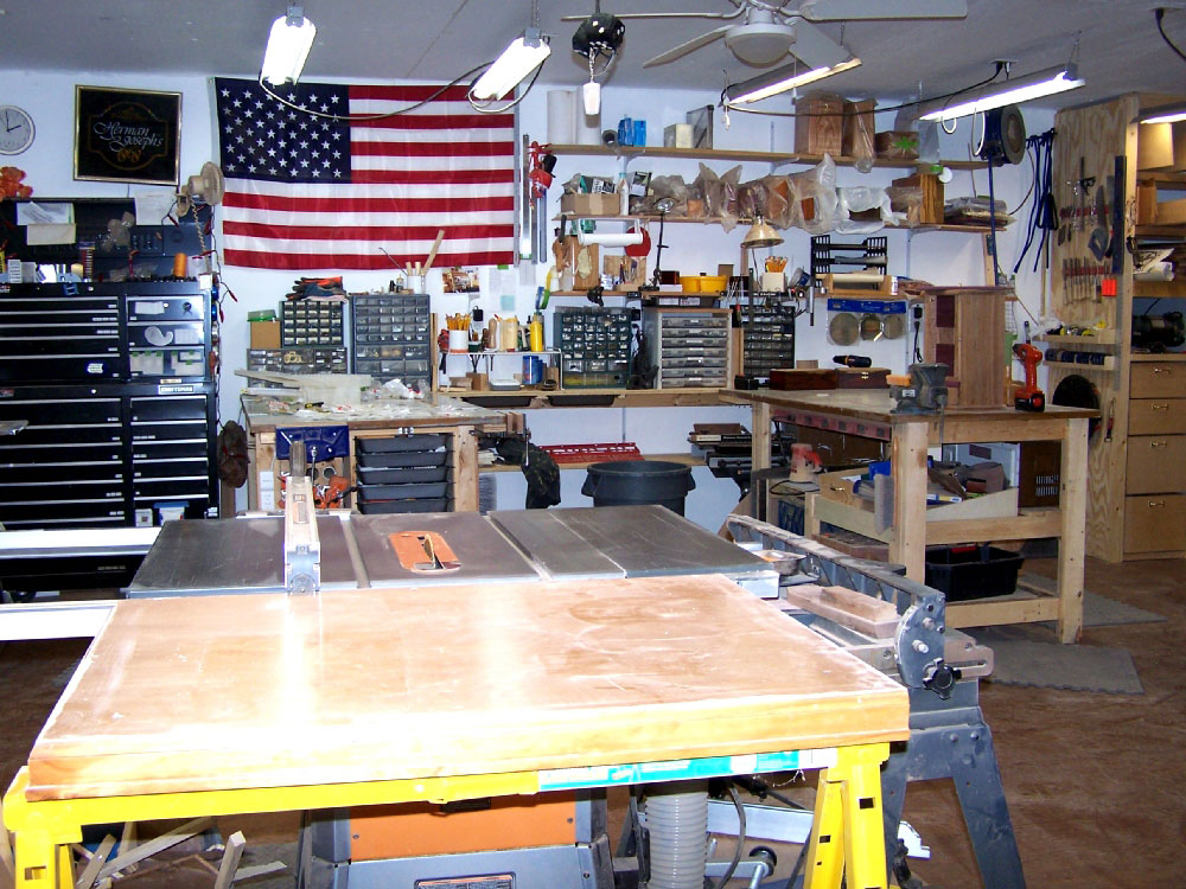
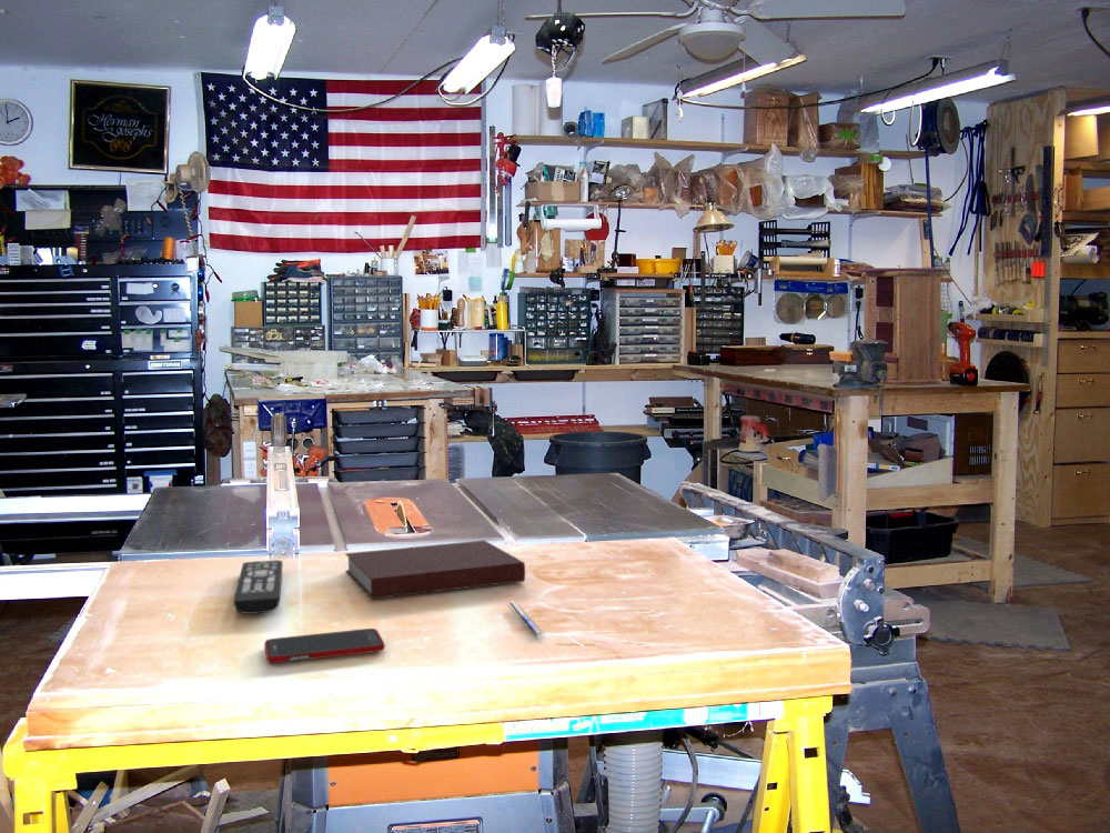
+ remote control [232,559,284,615]
+ pen [506,600,545,636]
+ notebook [344,539,526,600]
+ cell phone [263,628,386,664]
